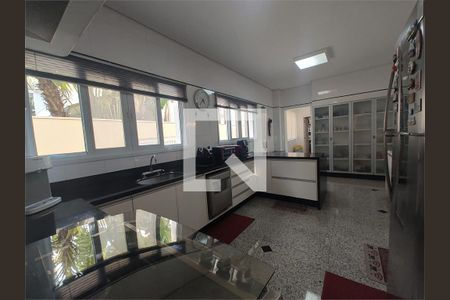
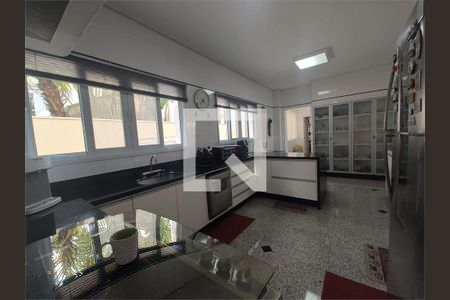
+ mug [97,227,139,266]
